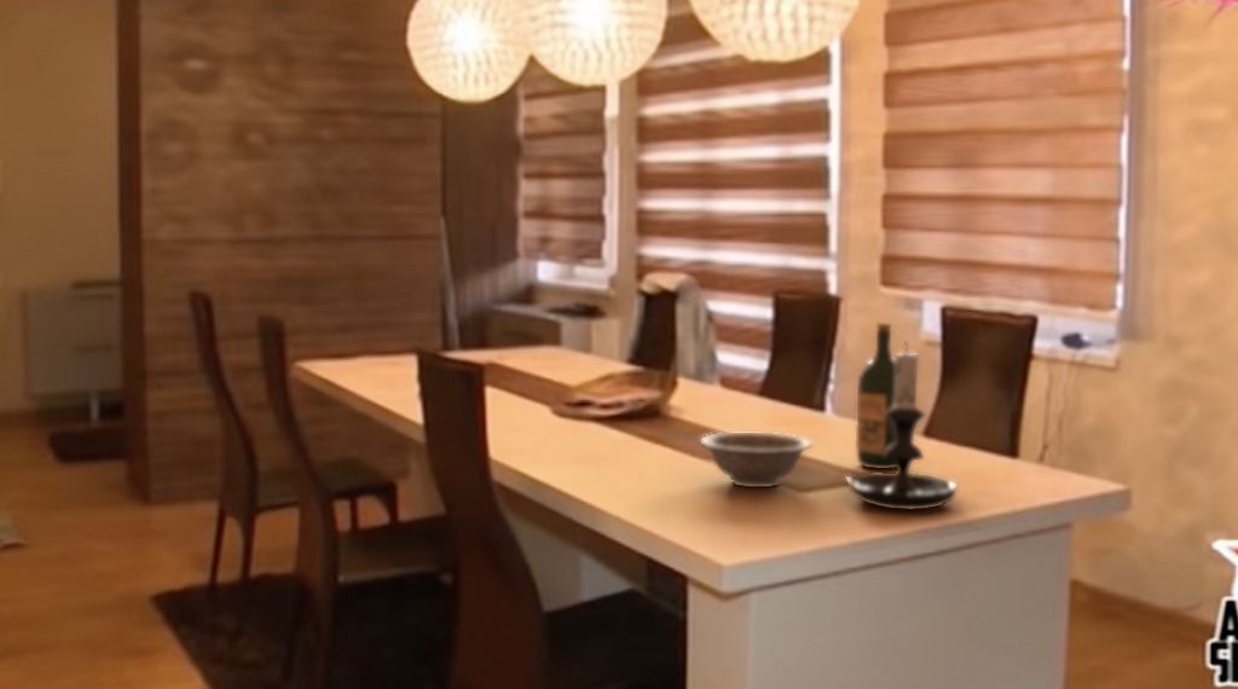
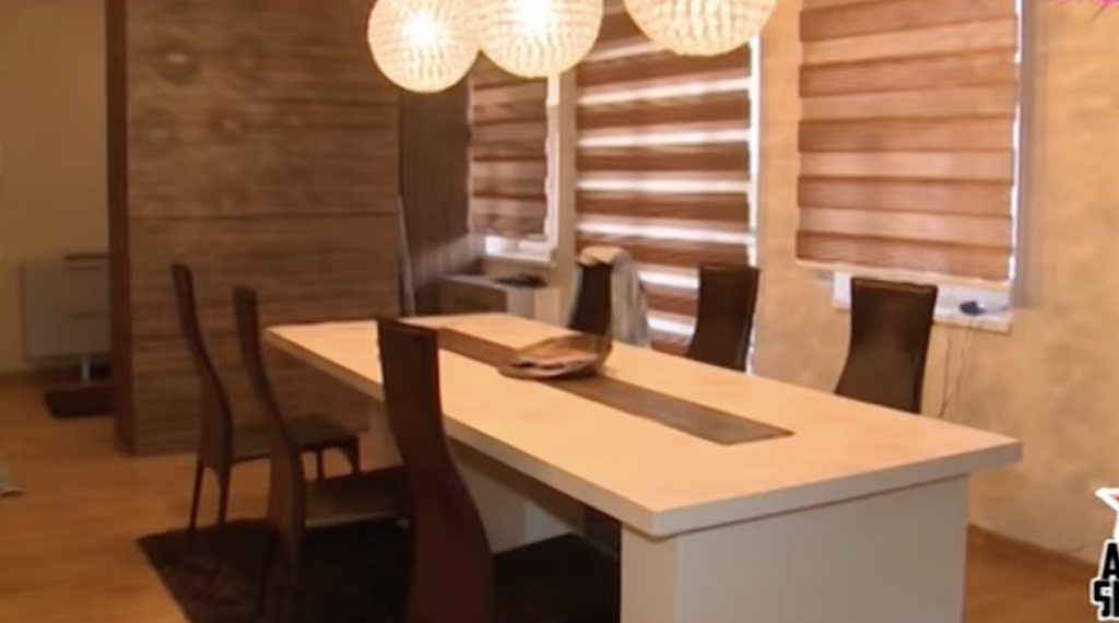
- decorative bowl [699,432,814,488]
- wine bottle [855,322,897,470]
- candle holder [844,341,960,510]
